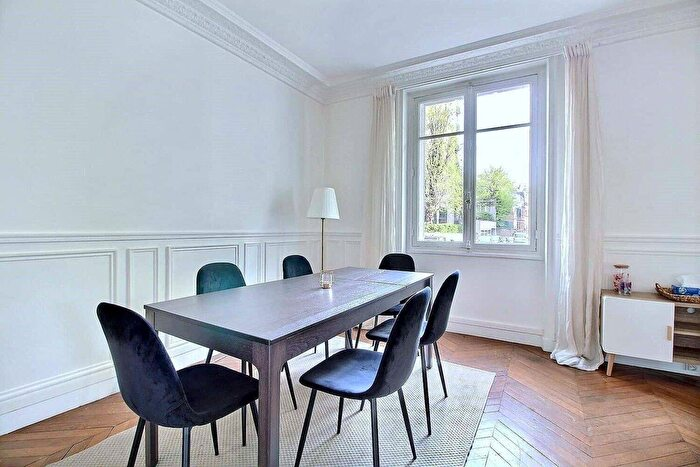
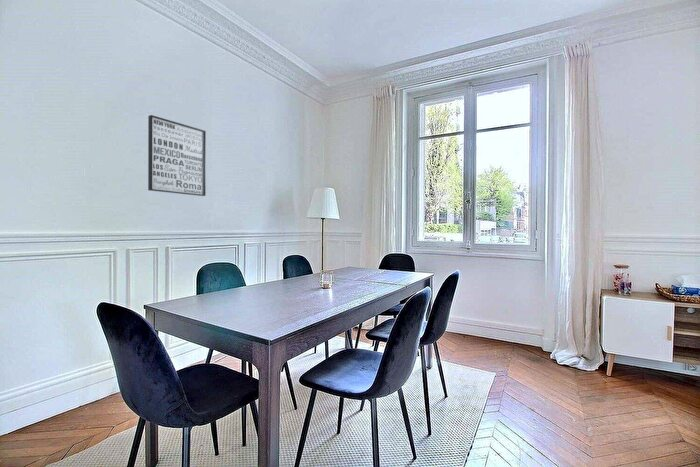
+ wall art [147,114,207,197]
